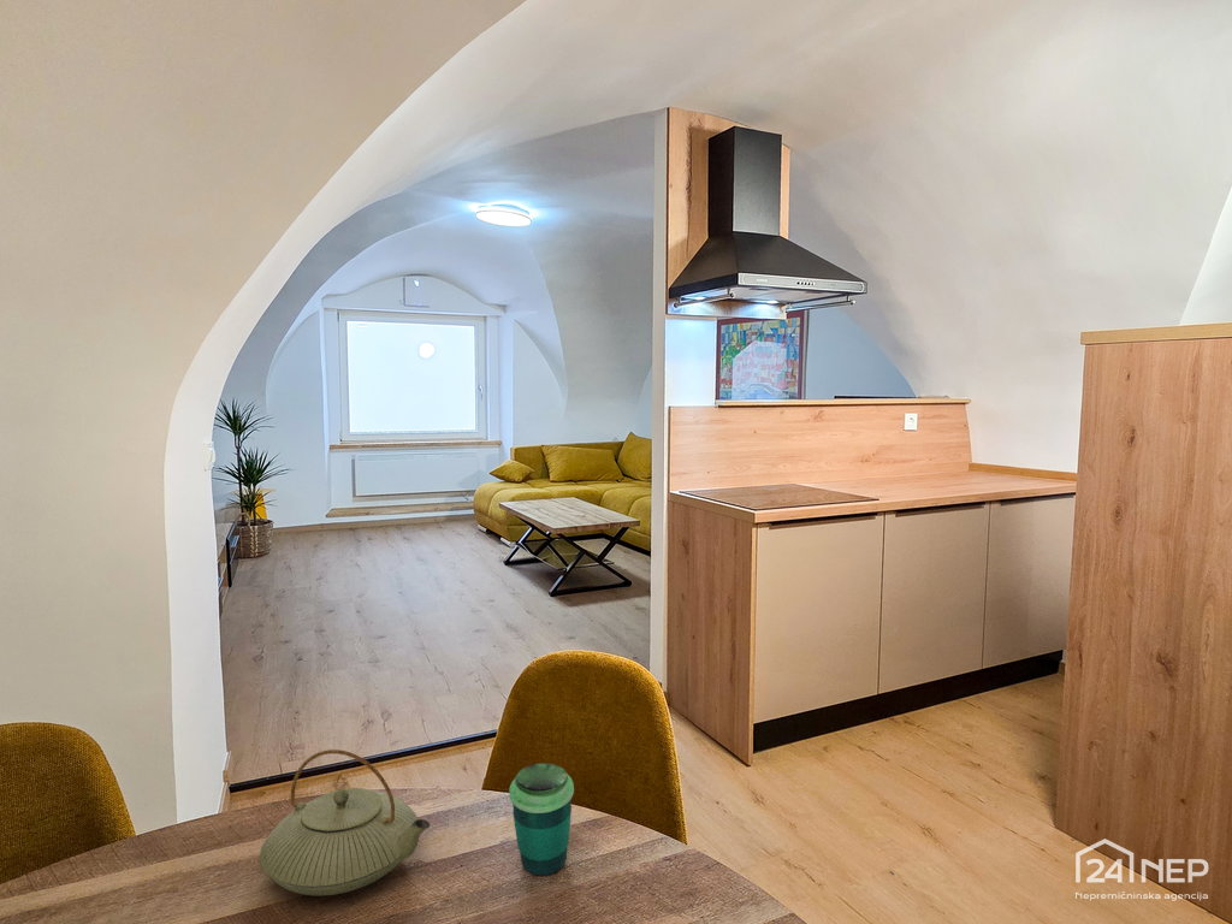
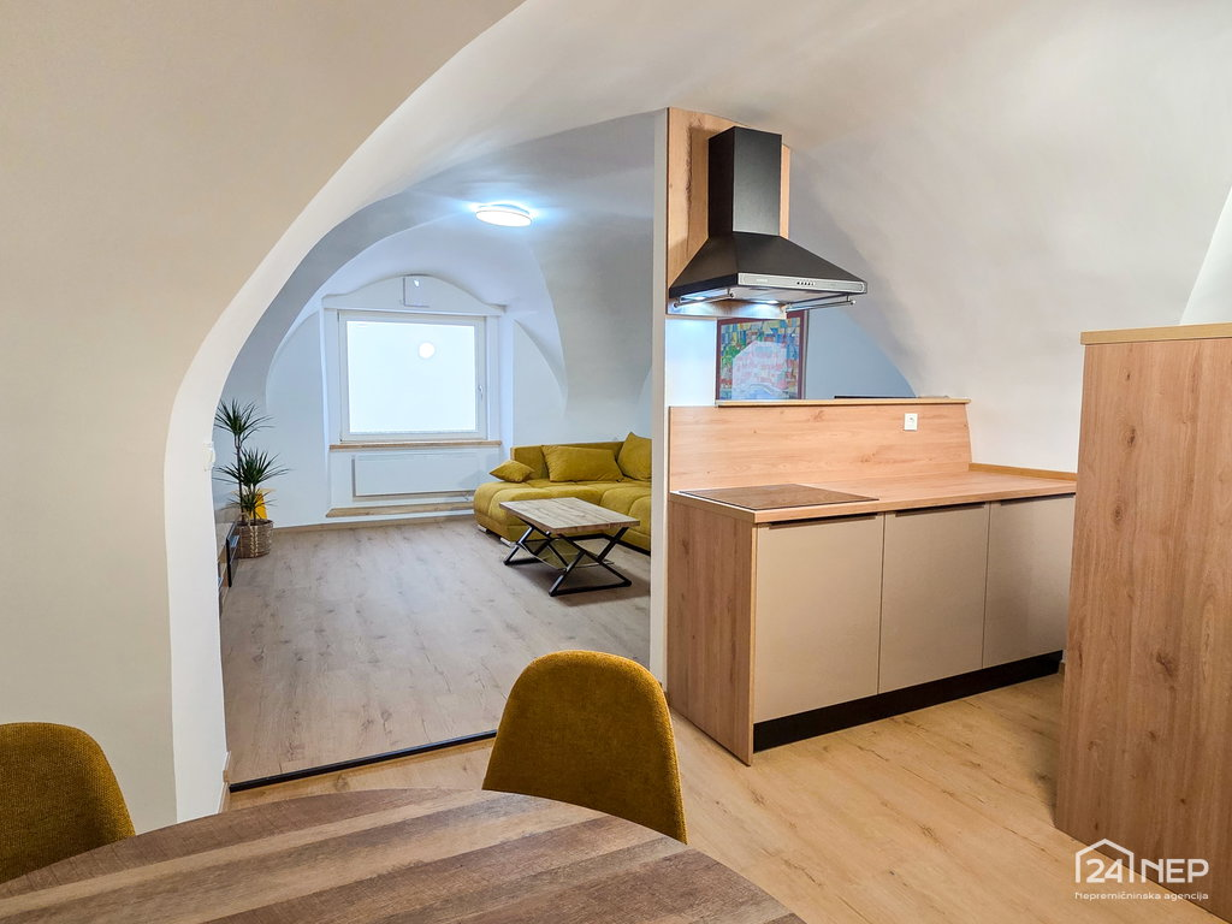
- teapot [259,748,431,896]
- cup [508,763,575,876]
